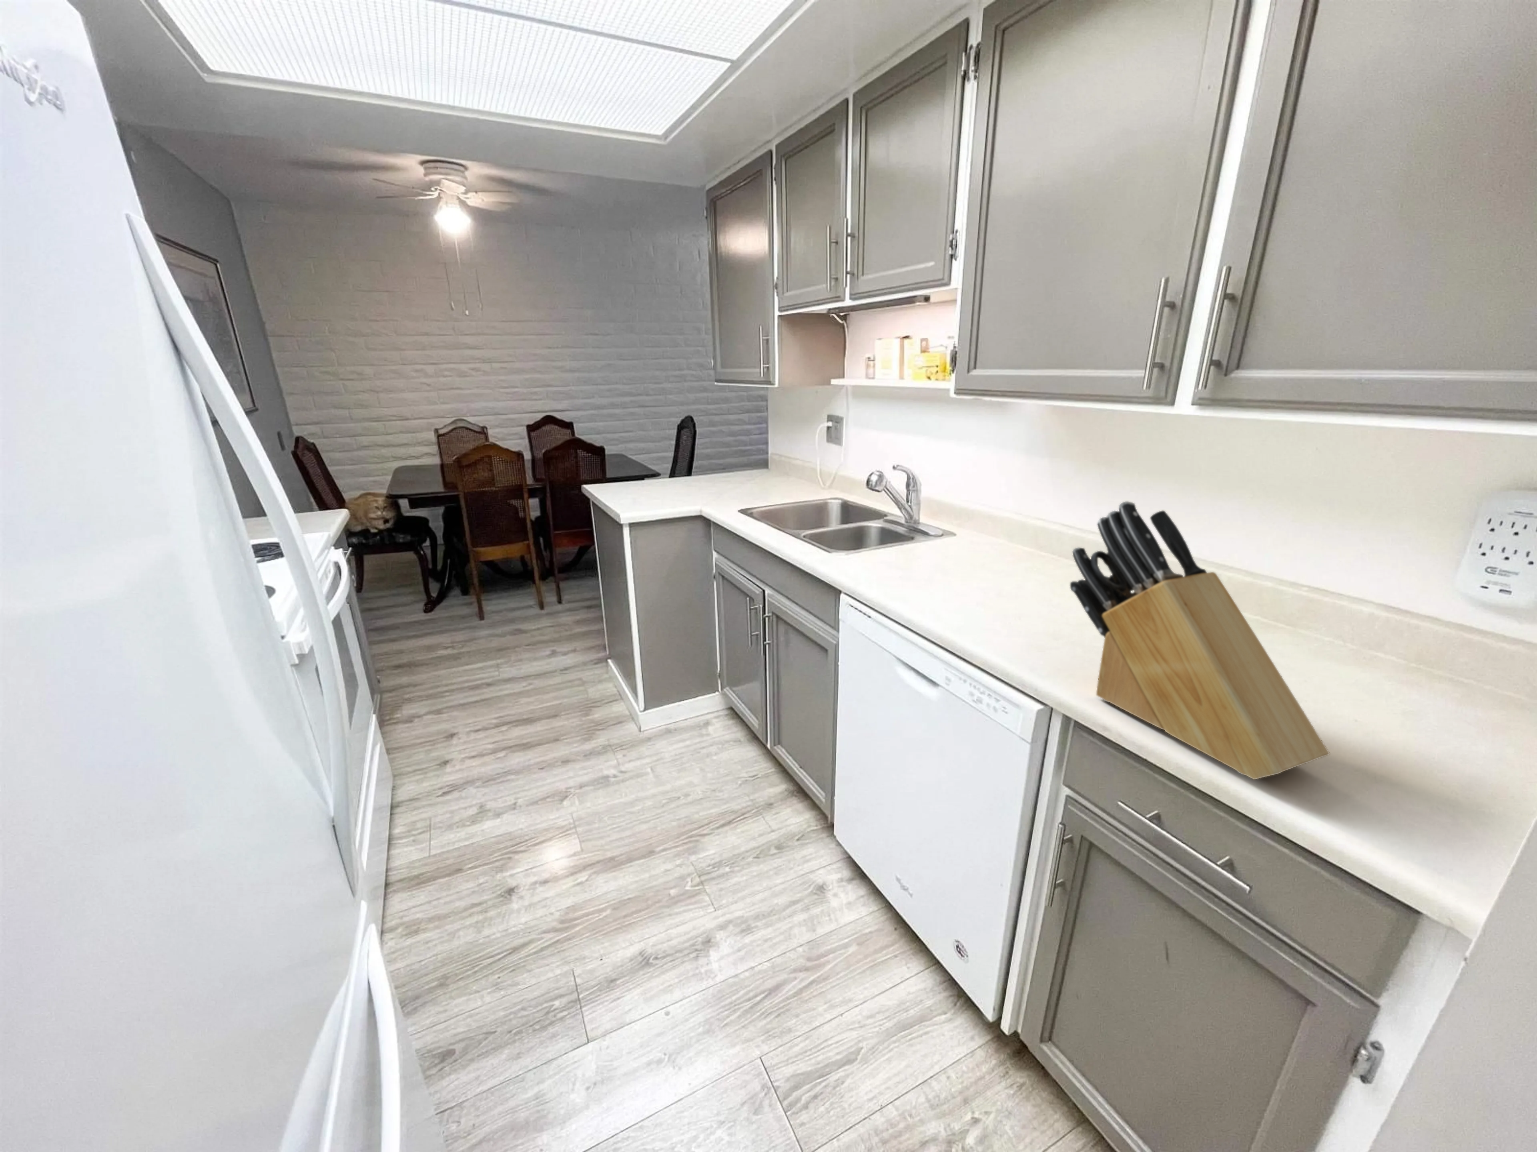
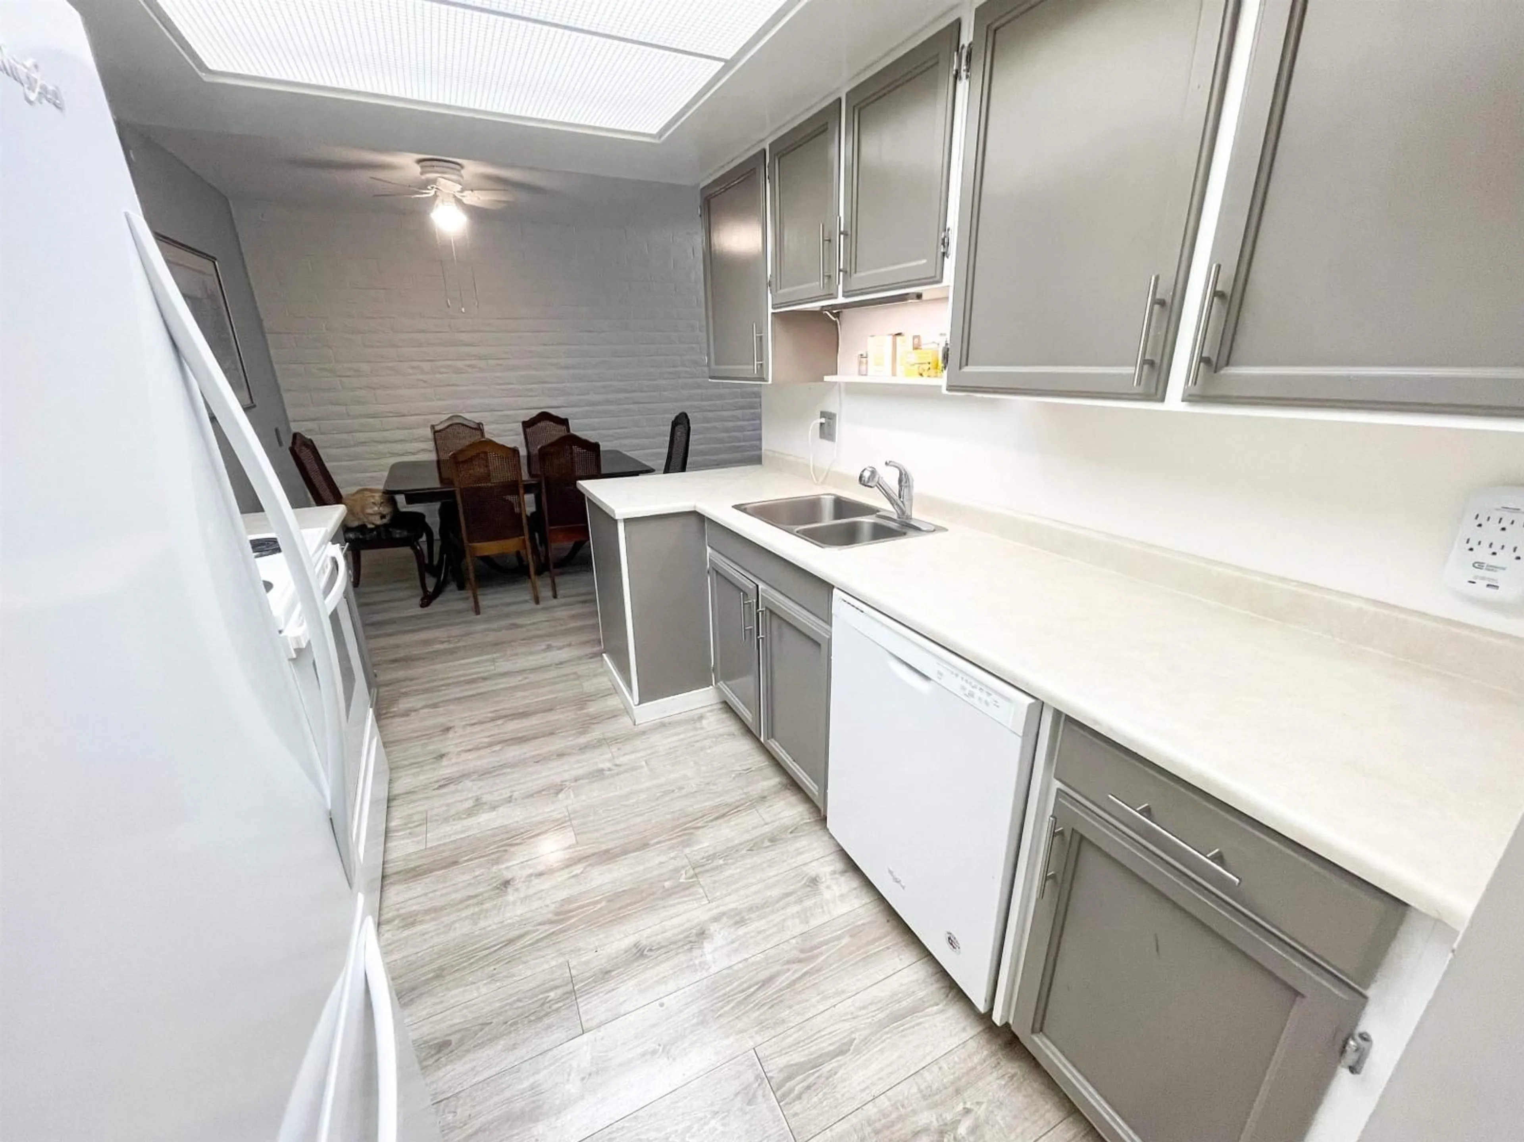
- knife block [1070,501,1330,781]
